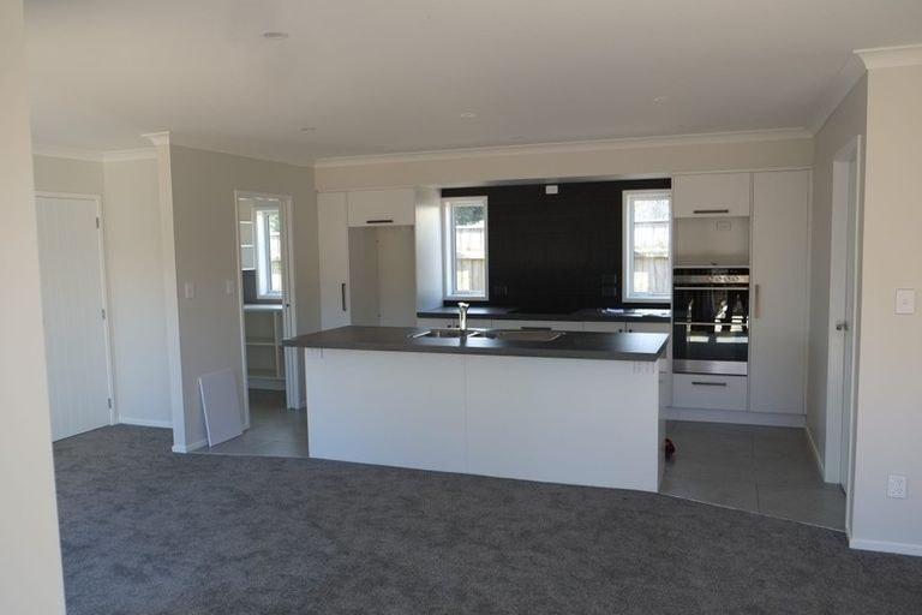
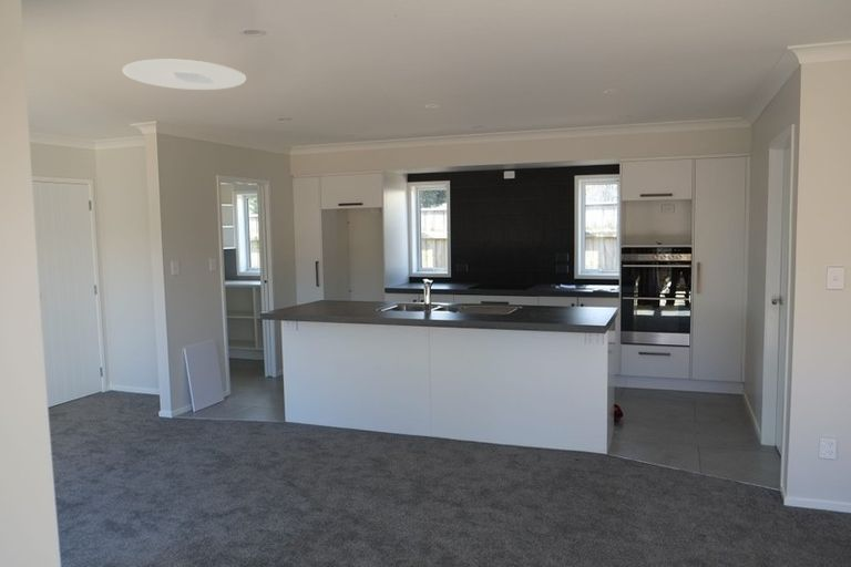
+ ceiling light [122,58,247,91]
